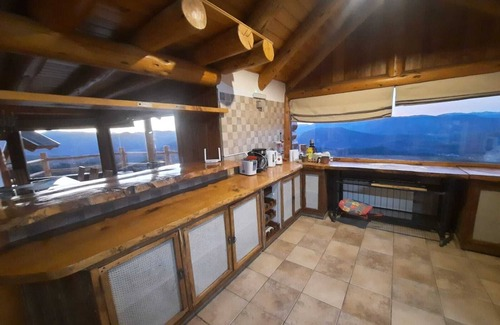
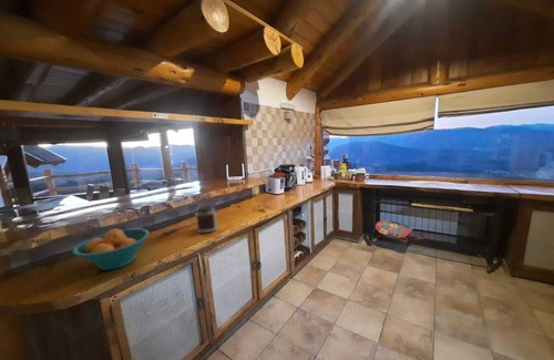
+ jar [195,204,218,234]
+ fruit bowl [71,227,151,271]
